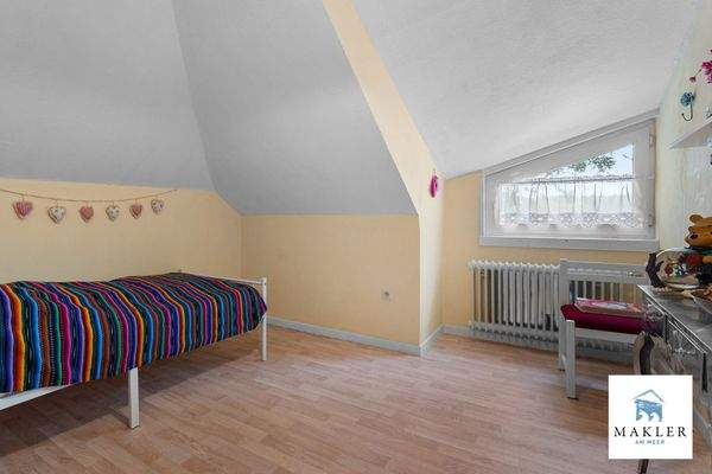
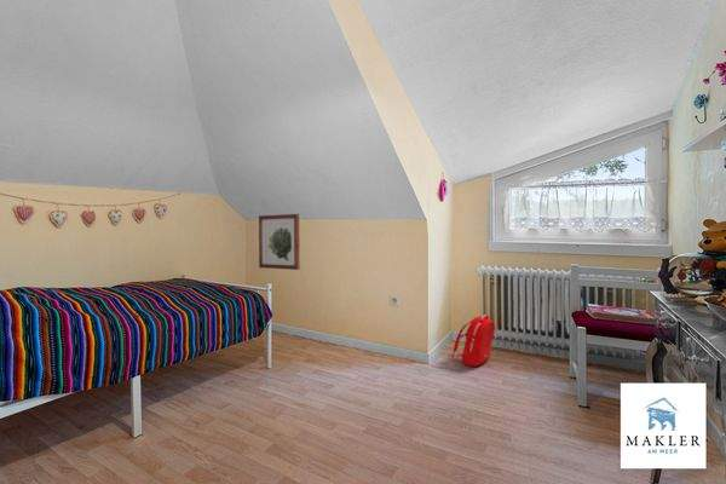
+ backpack [450,313,496,368]
+ wall art [258,213,301,271]
